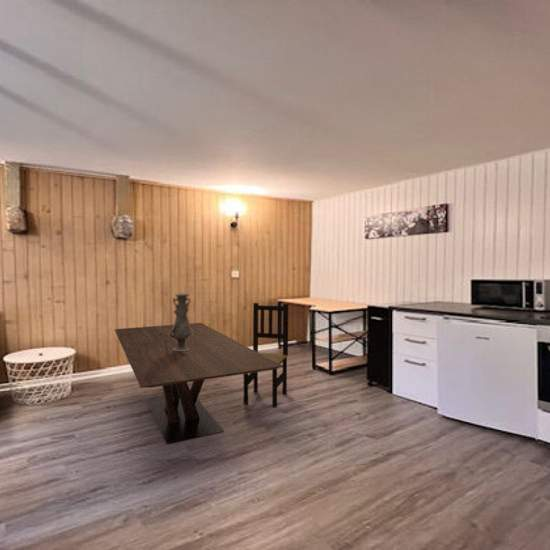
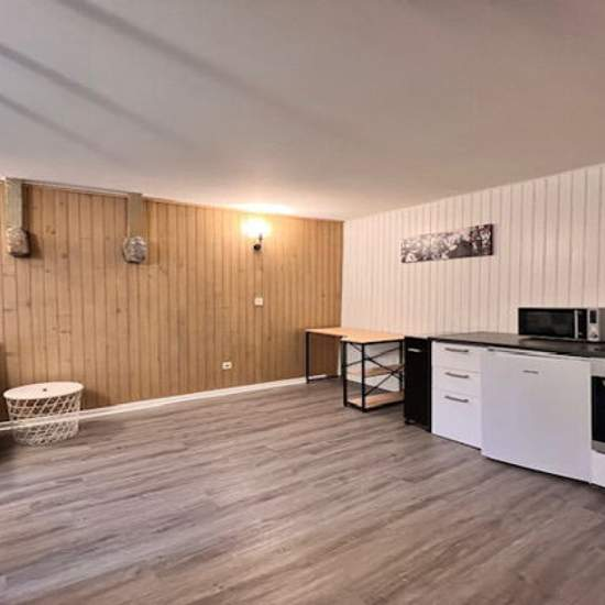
- vase [169,292,193,351]
- dining chair [243,302,289,409]
- dining table [114,322,283,445]
